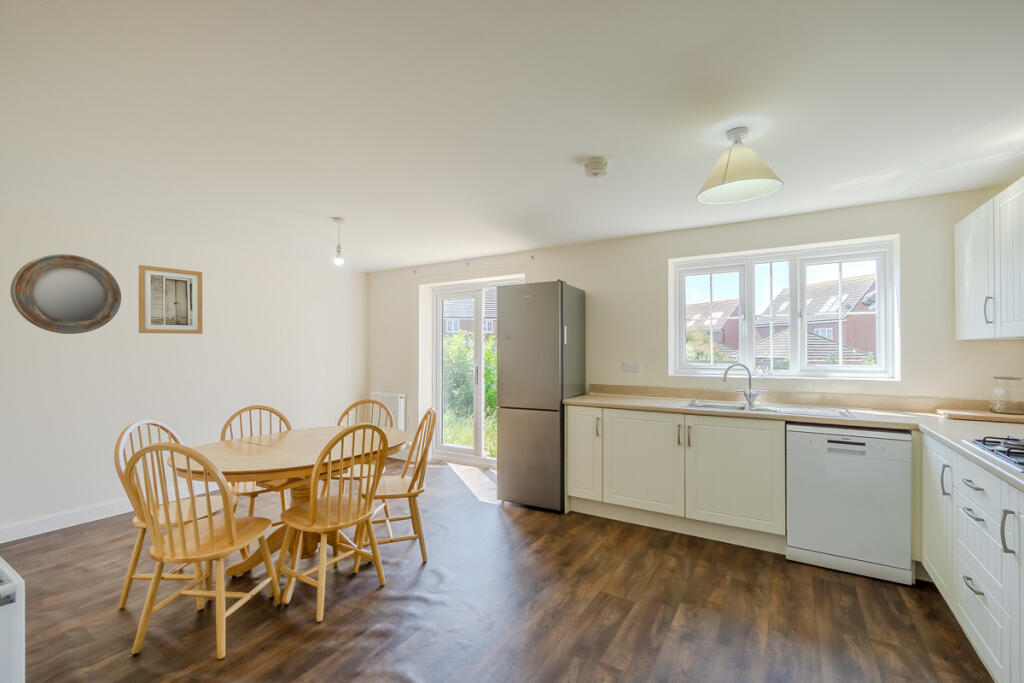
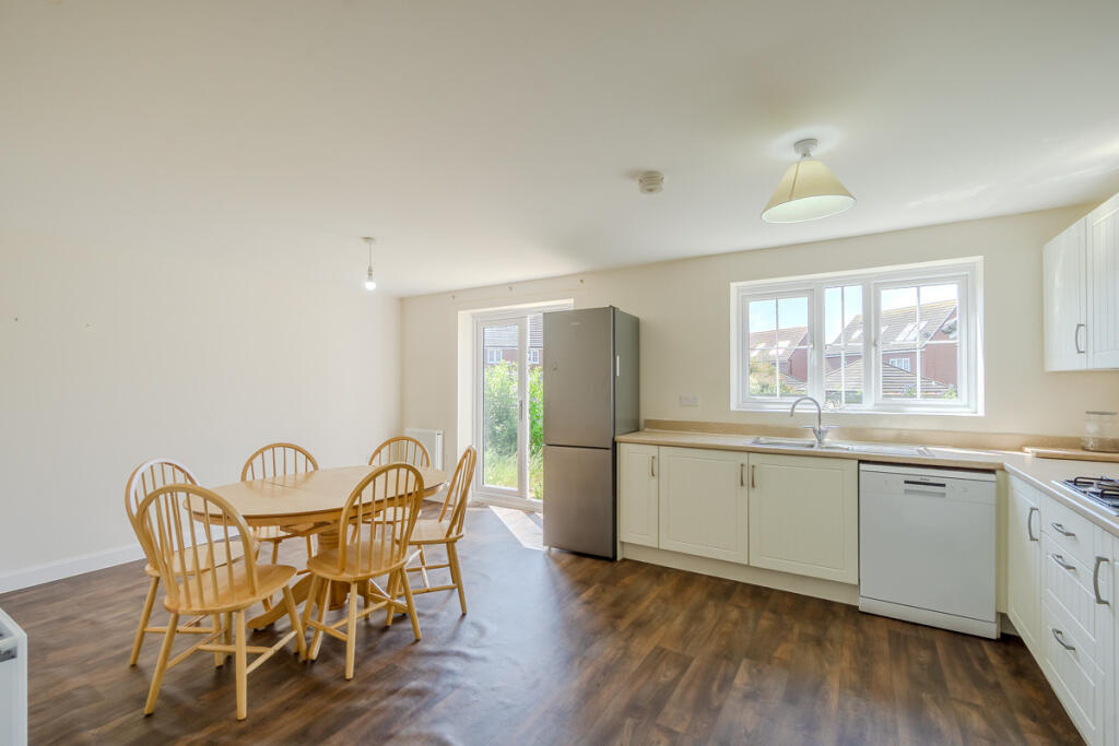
- home mirror [9,253,122,335]
- wall art [138,264,203,335]
